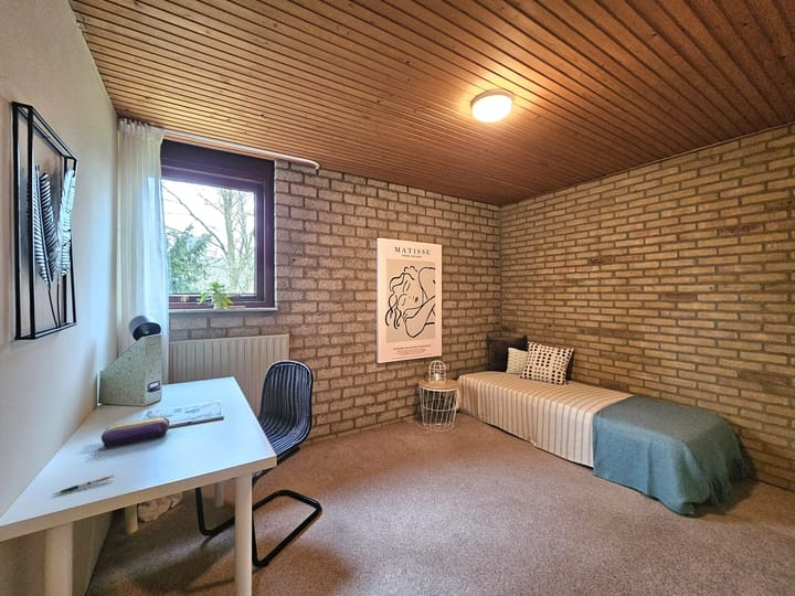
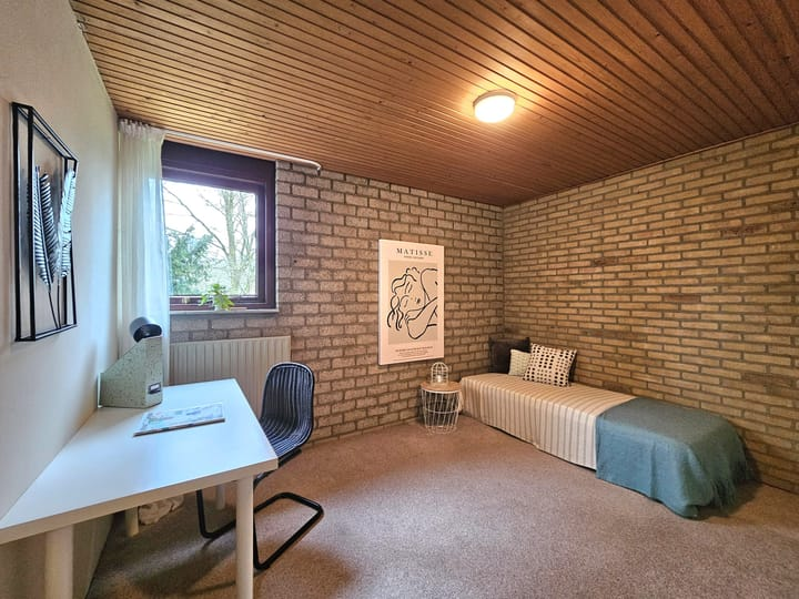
- pen [52,473,115,496]
- pencil case [100,416,170,448]
